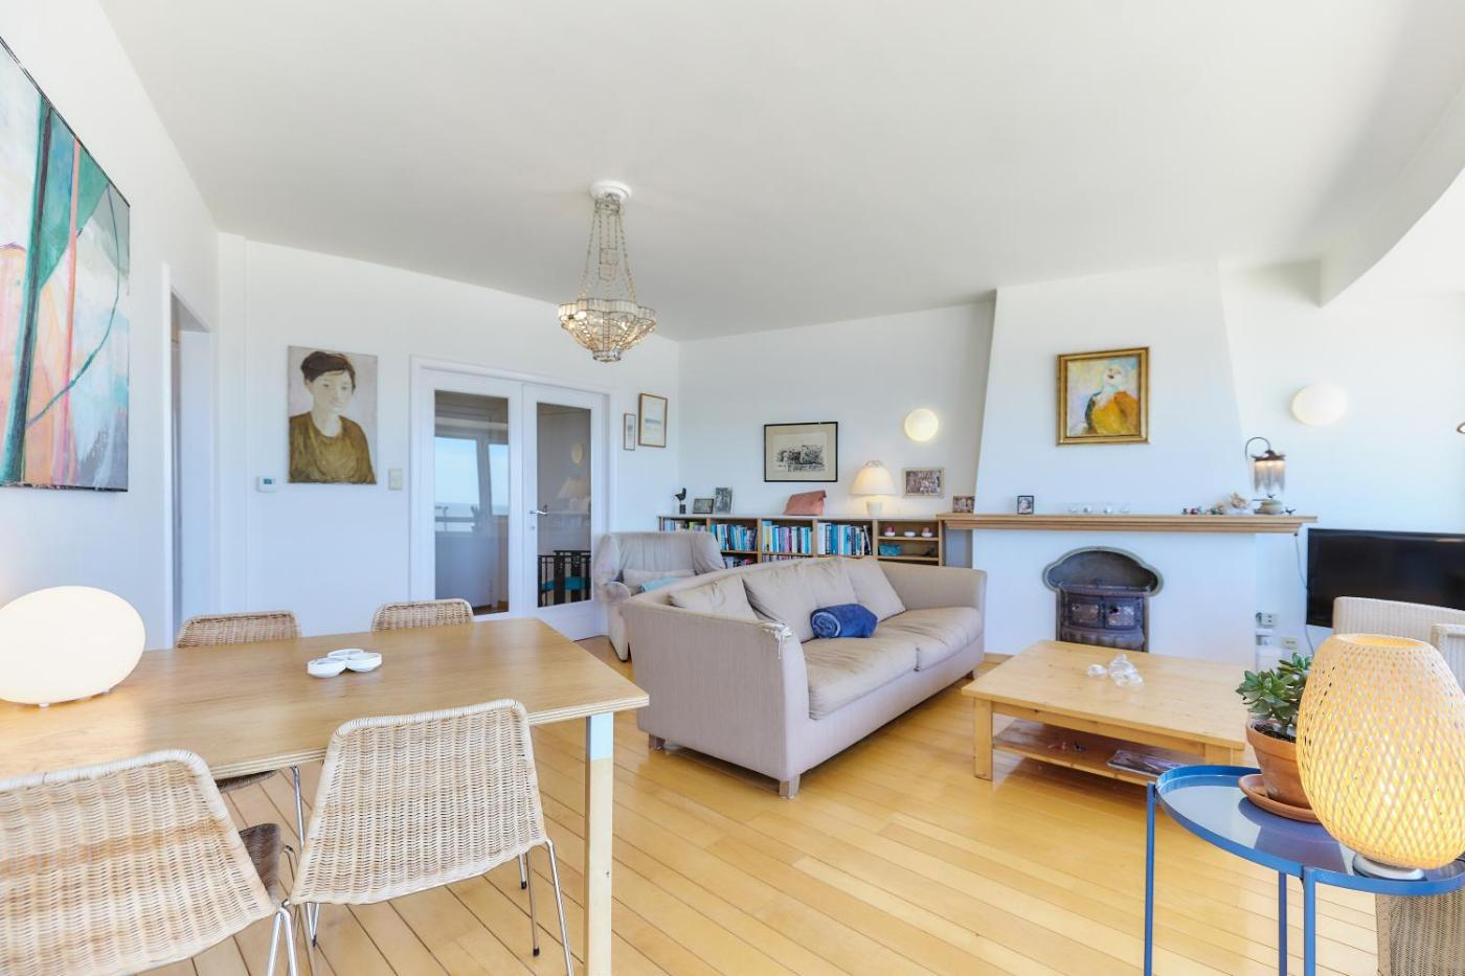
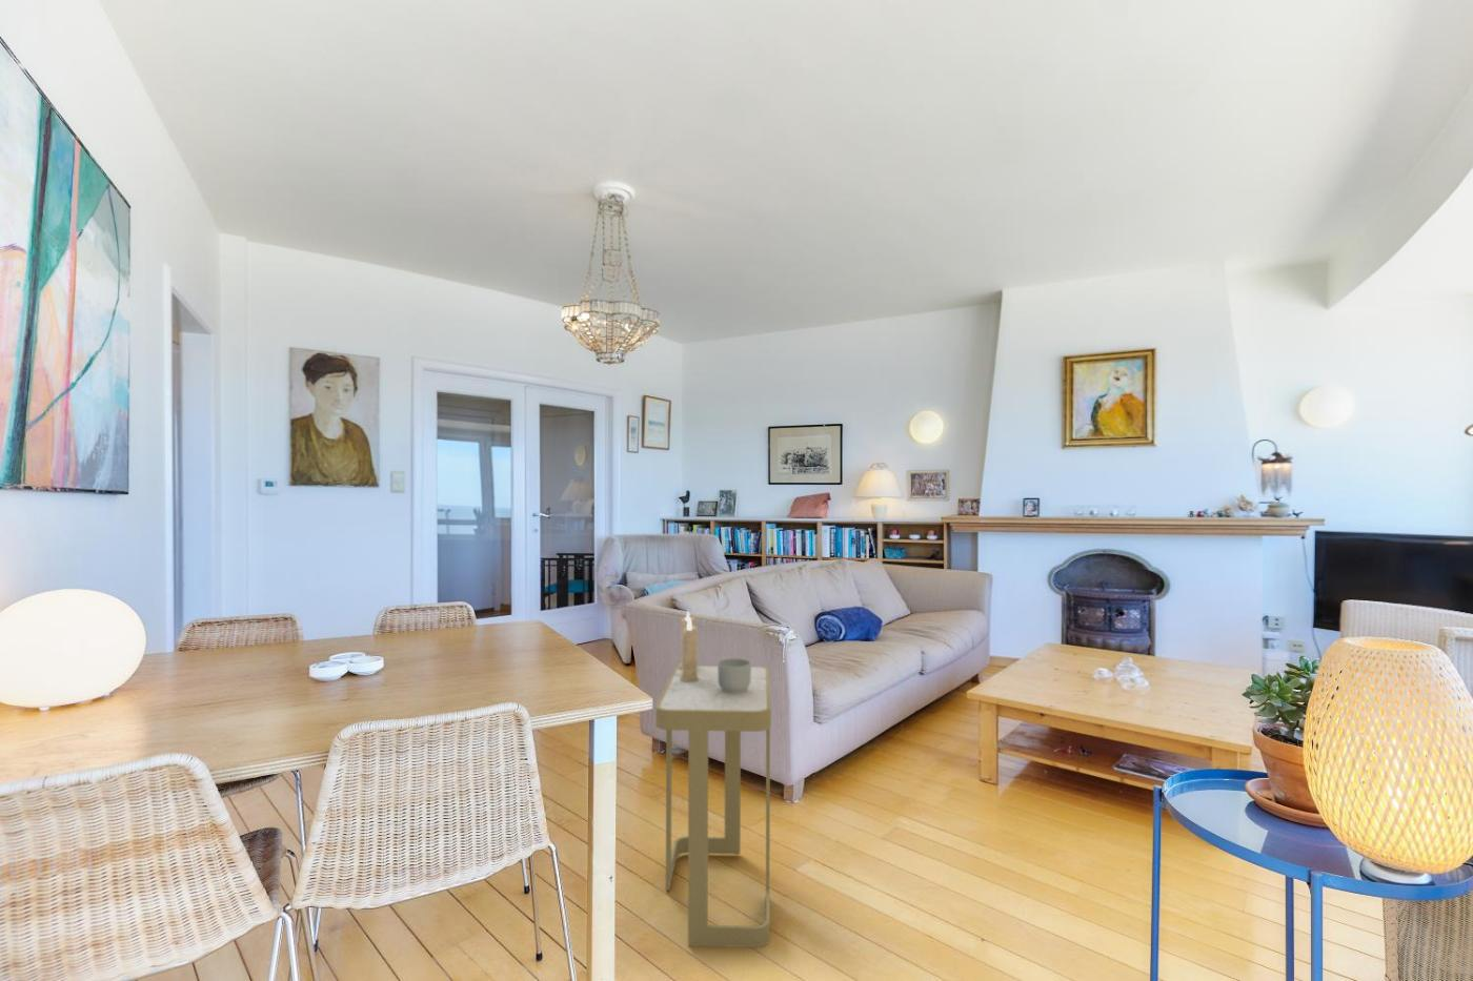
+ side table [655,665,772,948]
+ mug [716,657,752,694]
+ candle [678,610,699,681]
